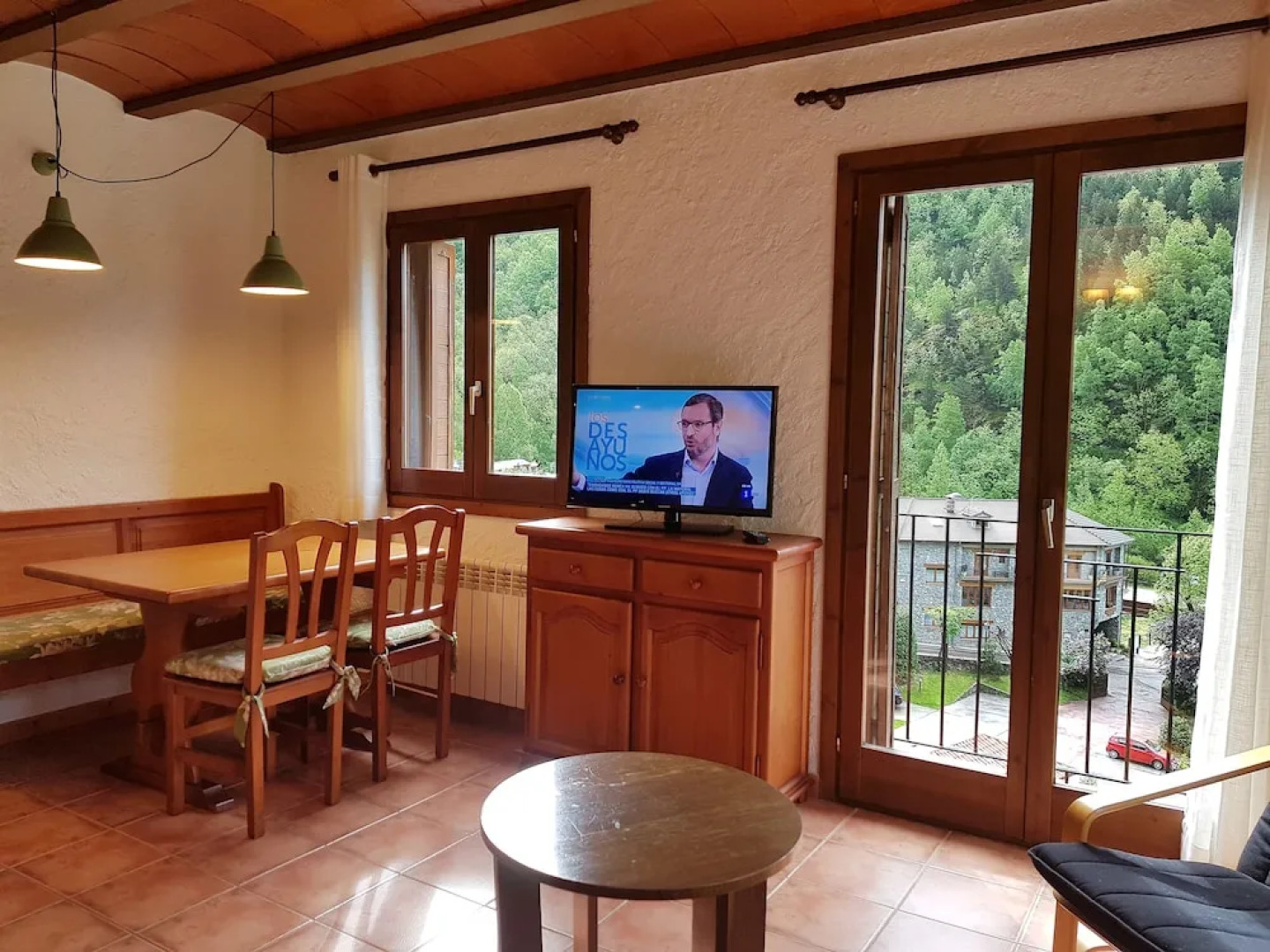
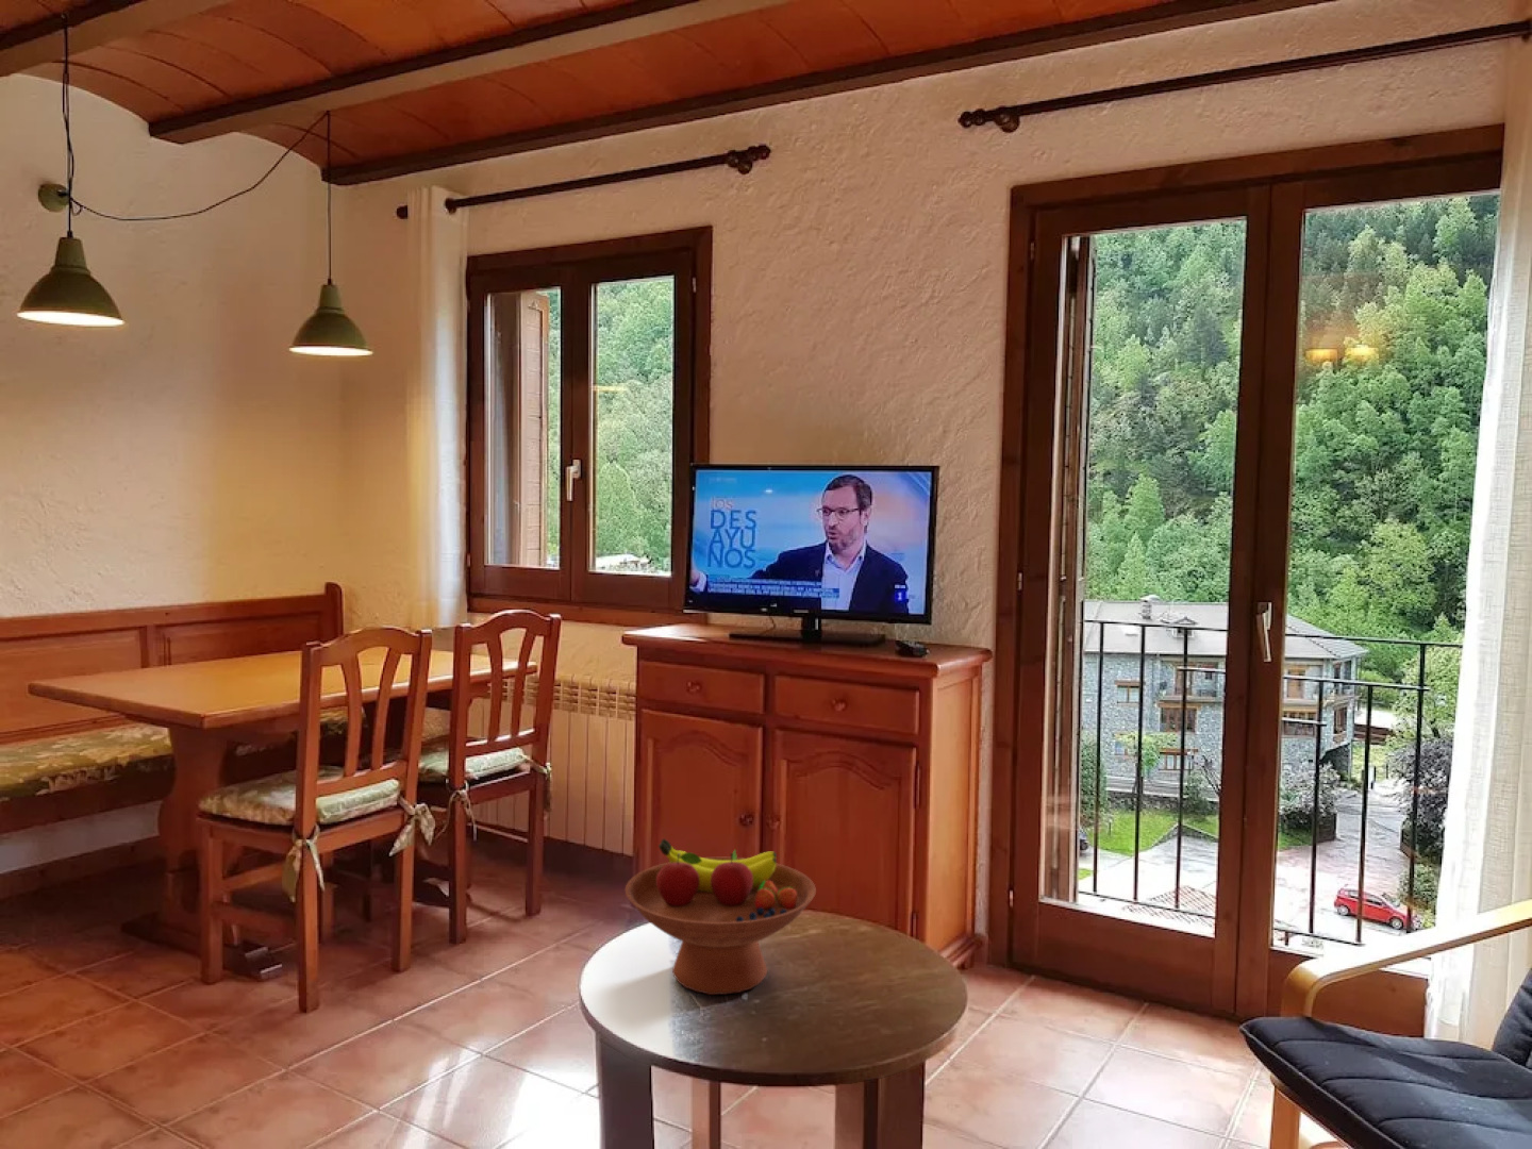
+ fruit bowl [624,838,817,996]
